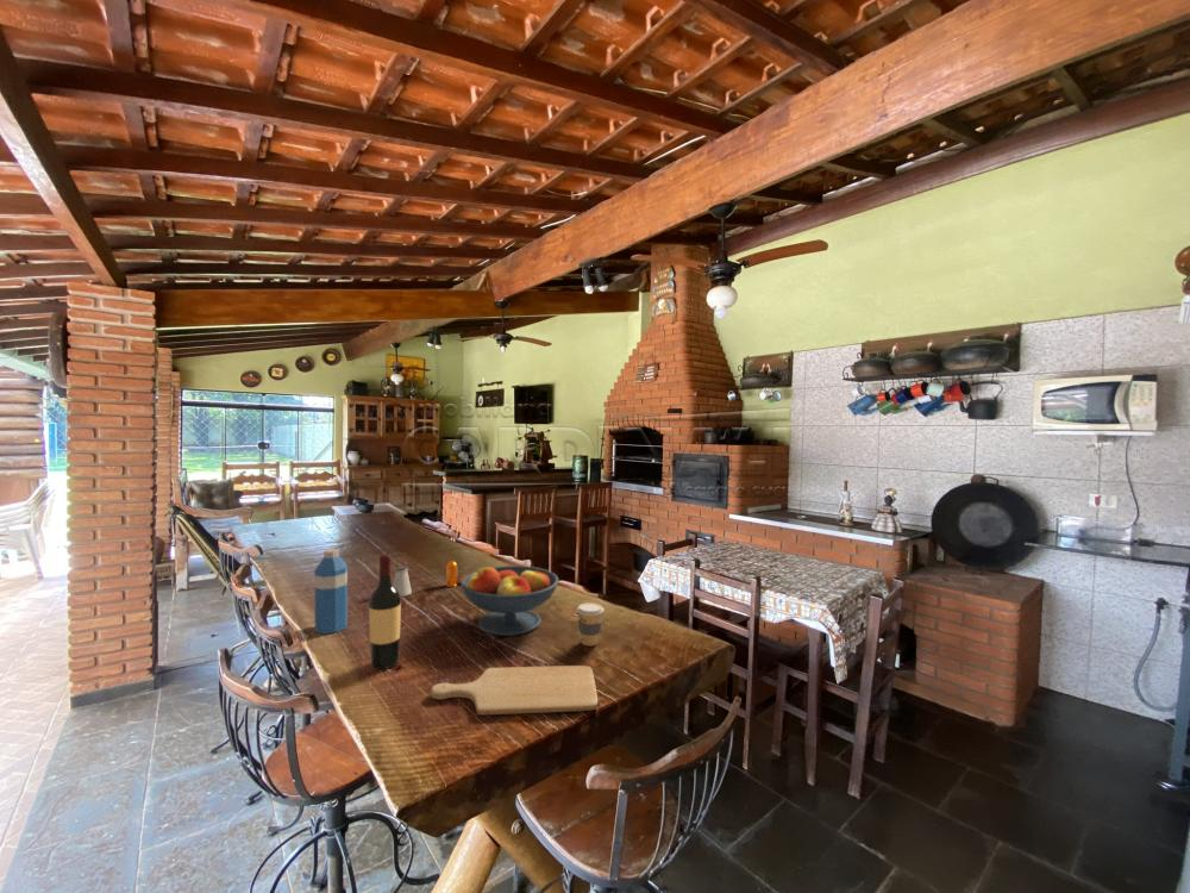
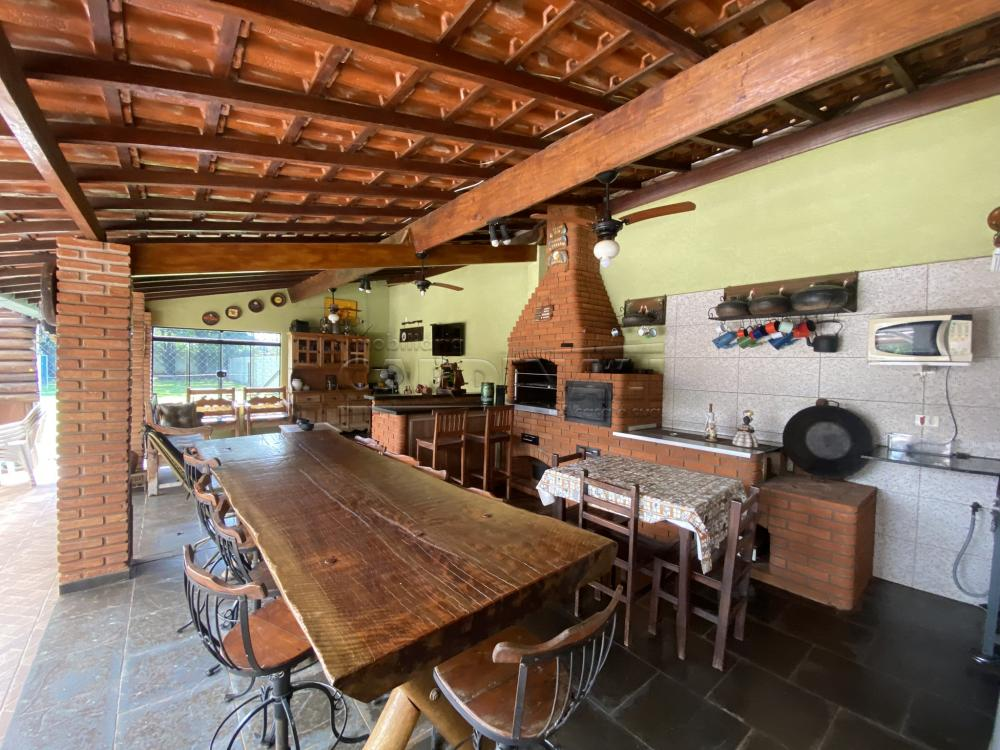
- wine bottle [368,554,402,670]
- fruit bowl [459,564,559,637]
- pepper shaker [445,560,466,588]
- chopping board [430,664,599,716]
- saltshaker [393,566,413,598]
- coffee cup [576,601,605,647]
- water bottle [313,548,349,635]
